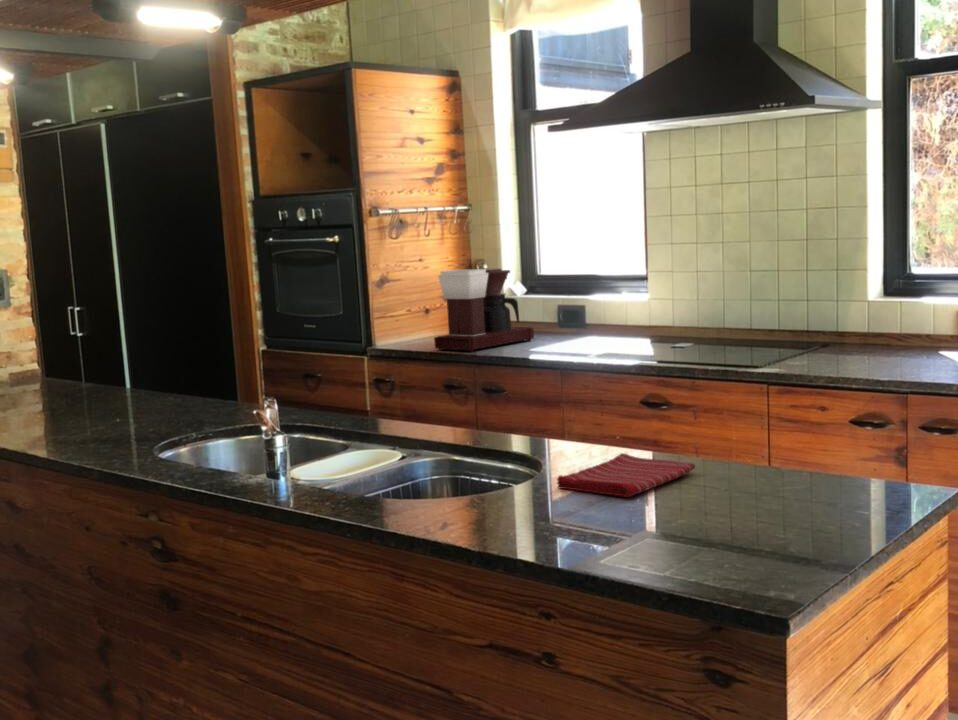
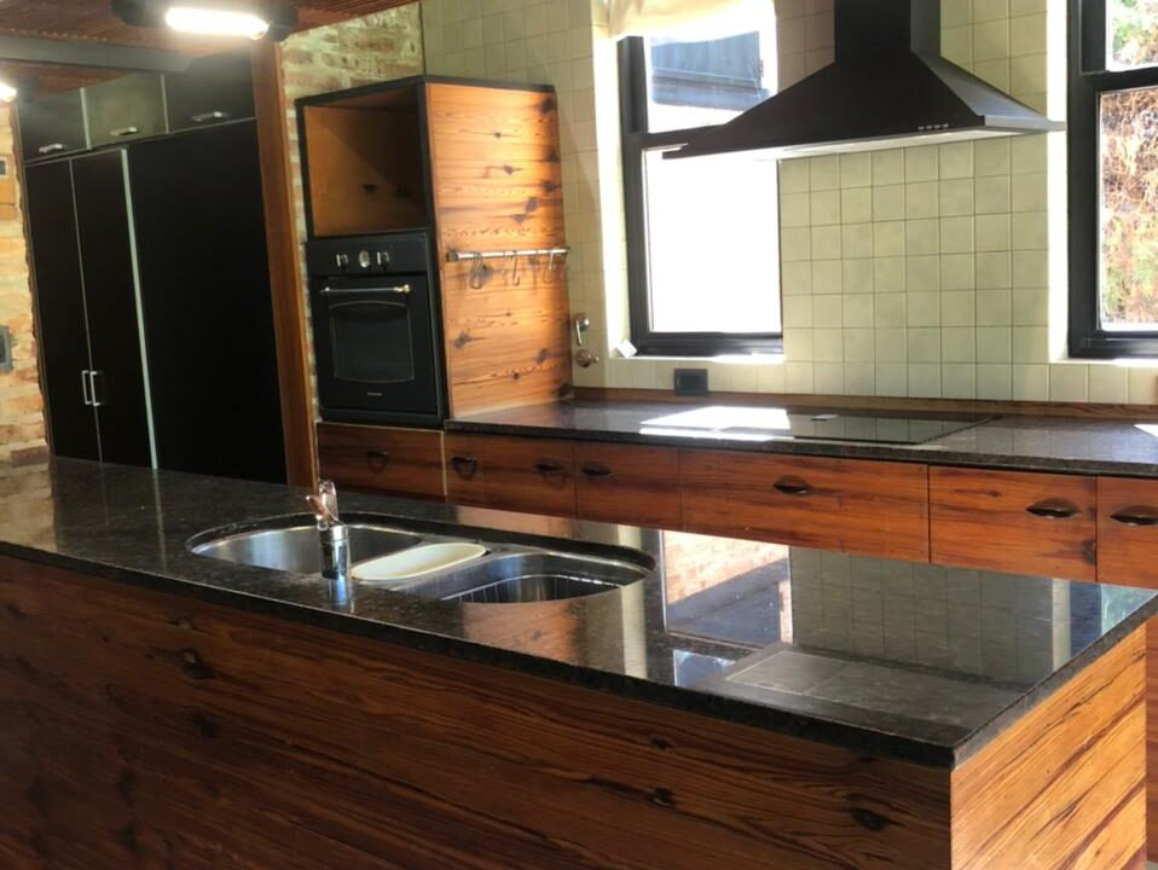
- dish towel [556,452,696,498]
- coffee maker [433,267,535,352]
